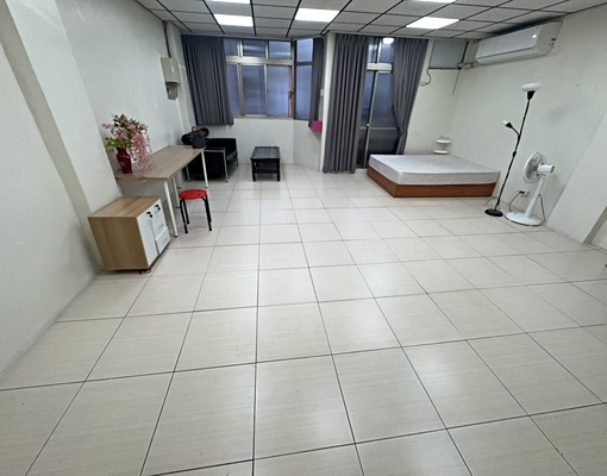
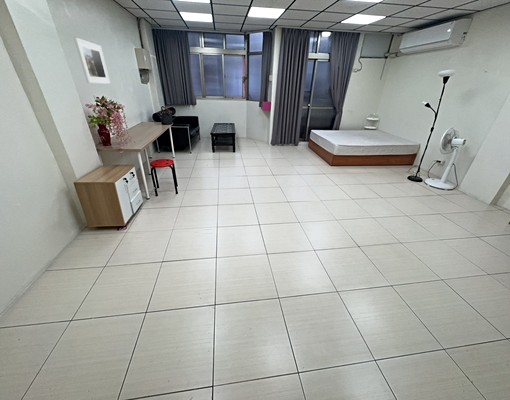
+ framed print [73,37,111,85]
